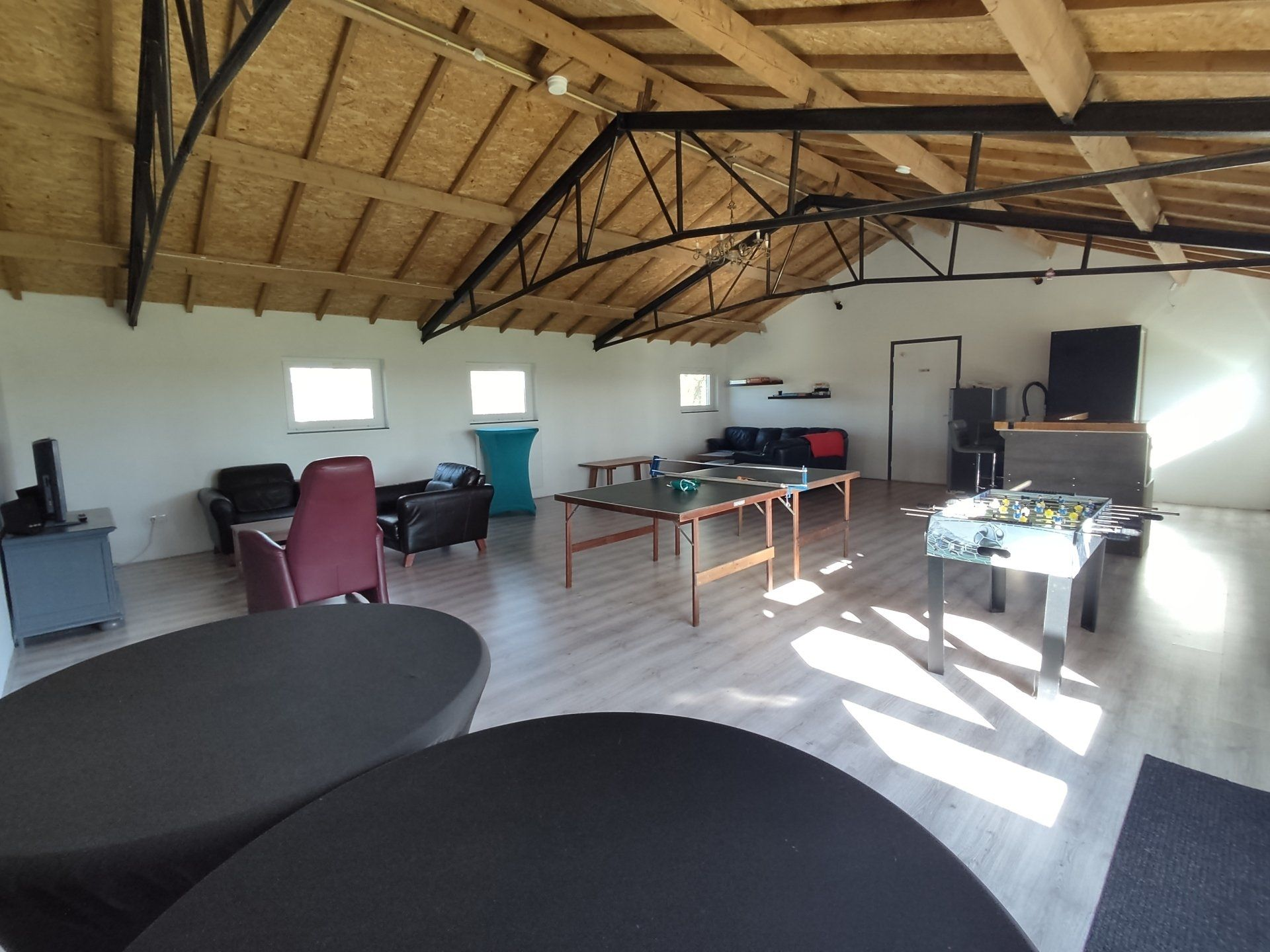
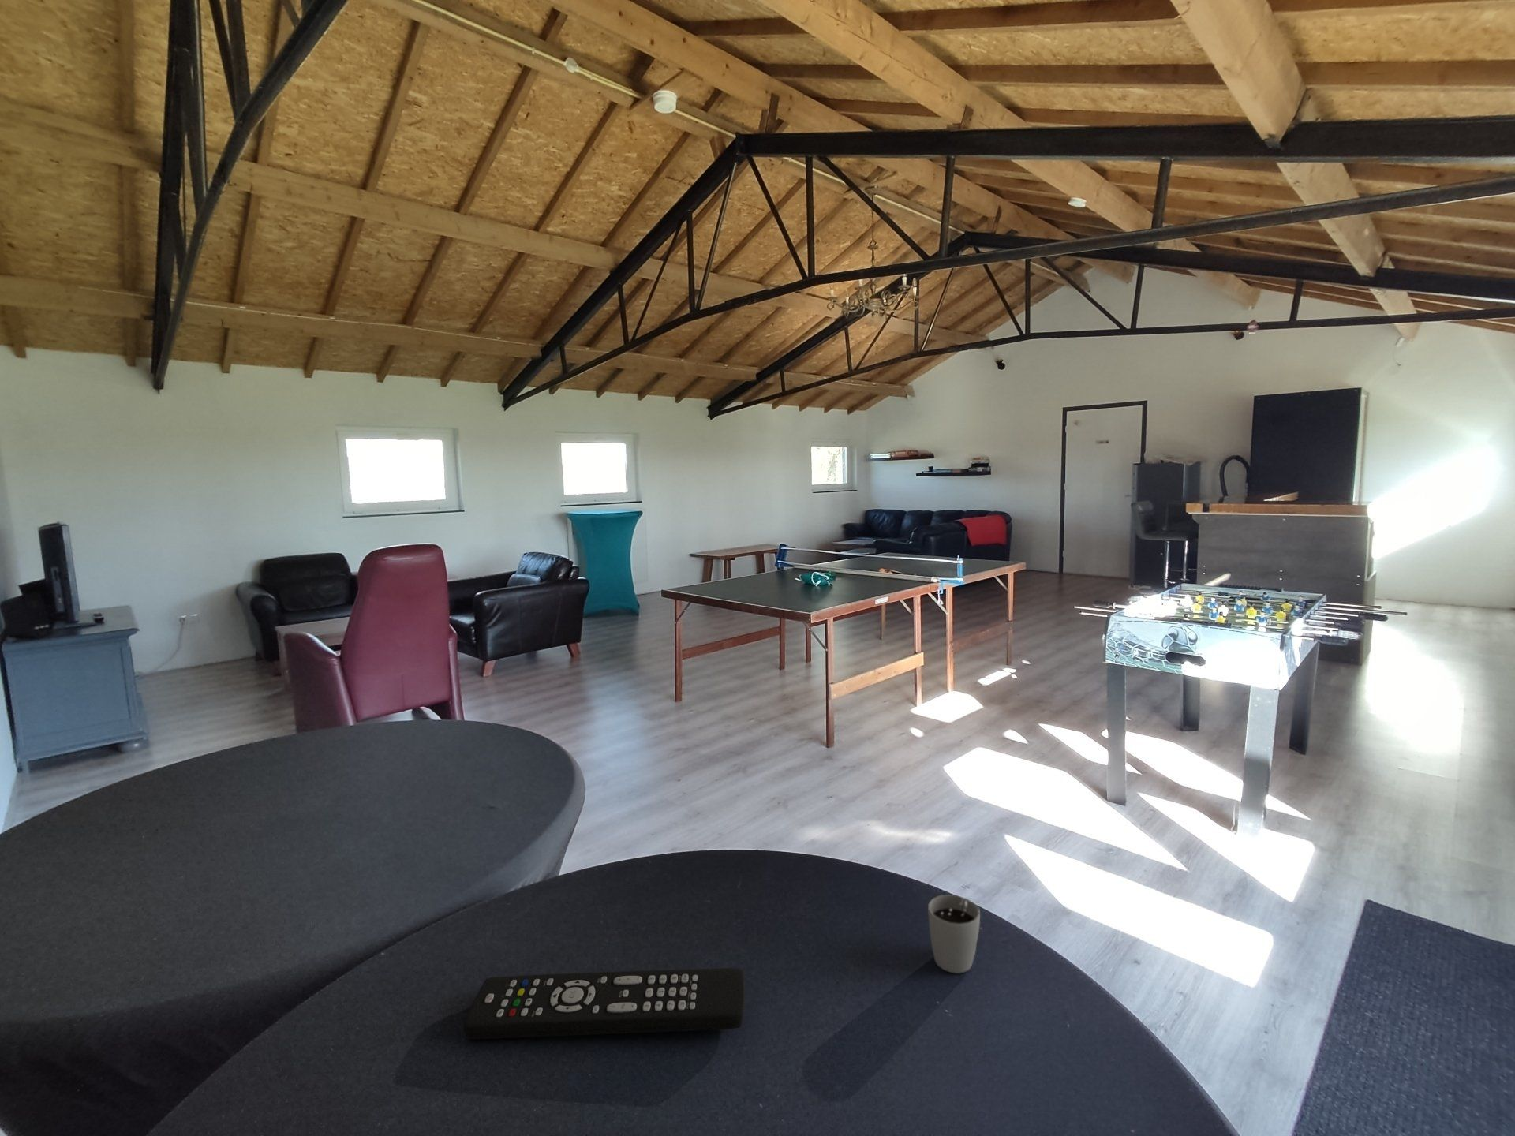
+ cup [927,894,981,974]
+ remote control [463,968,744,1039]
